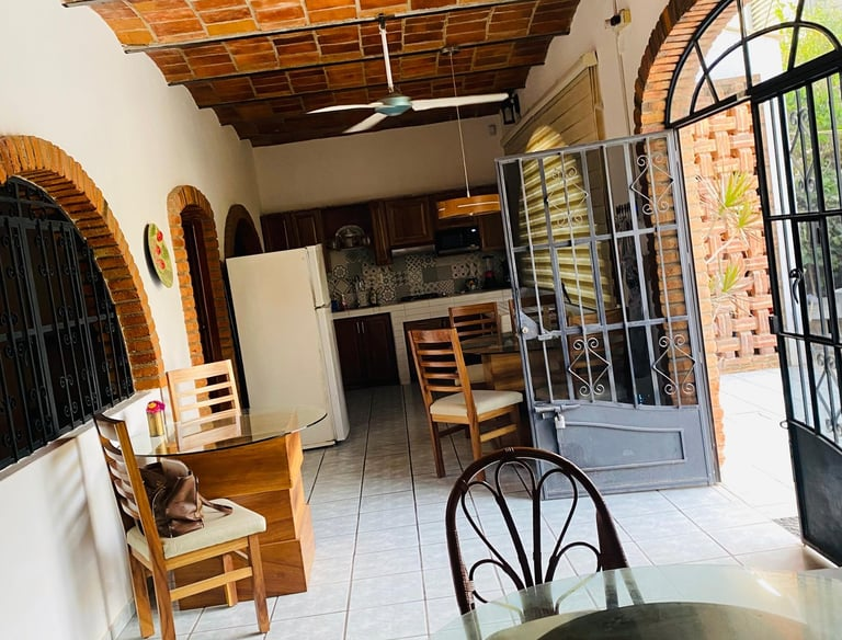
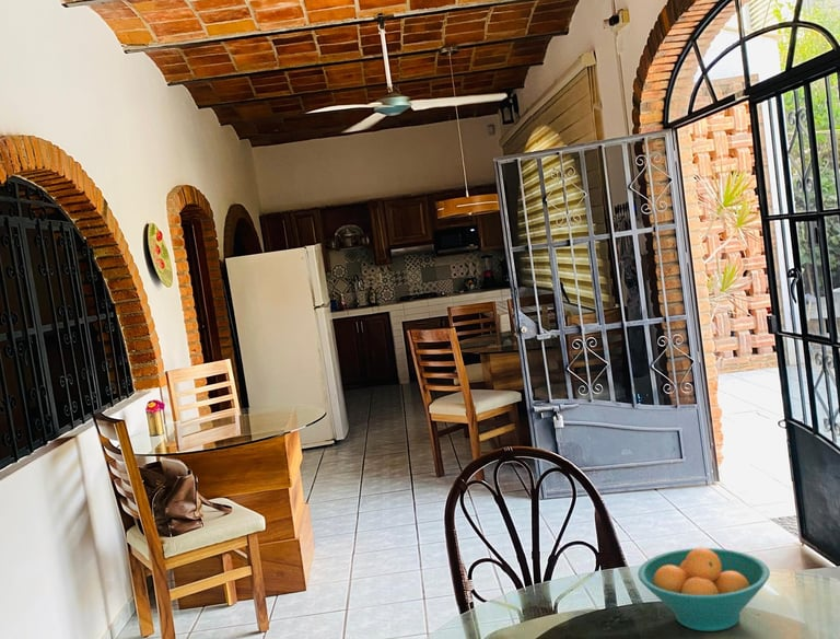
+ fruit bowl [637,547,771,632]
